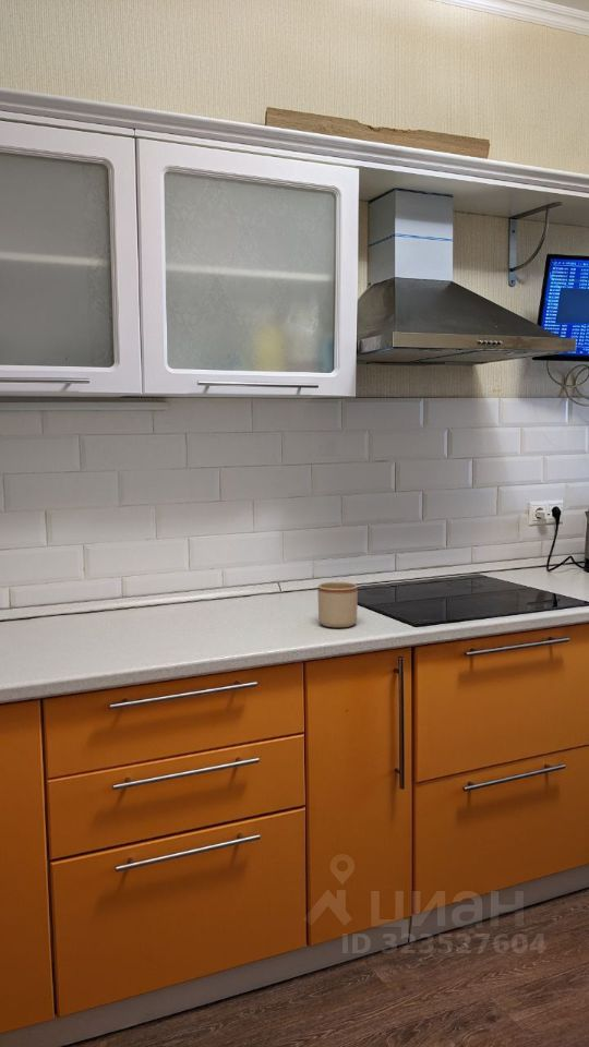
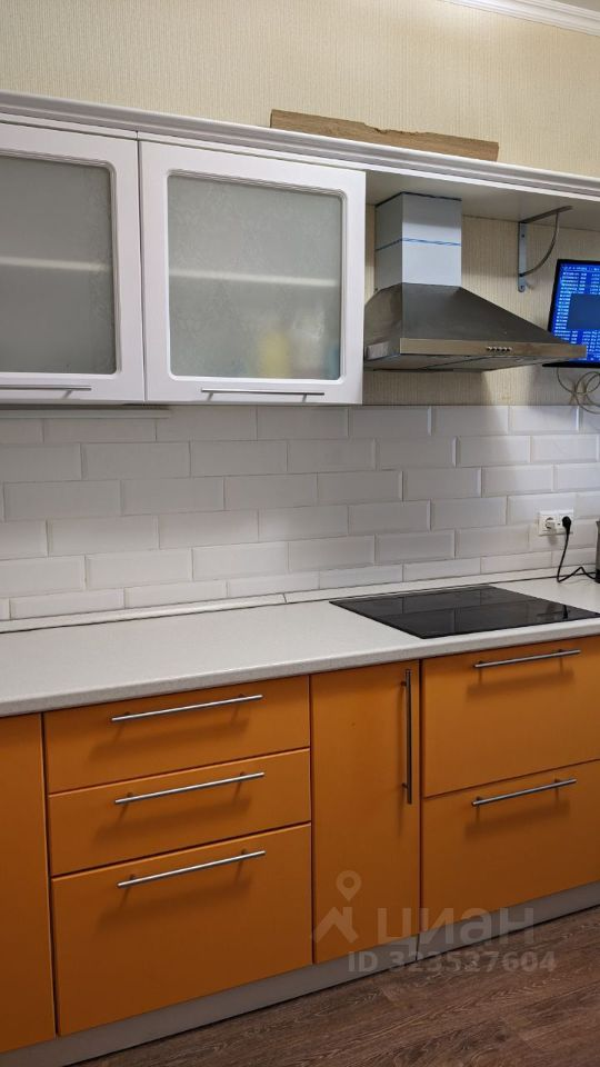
- mug [316,581,359,628]
